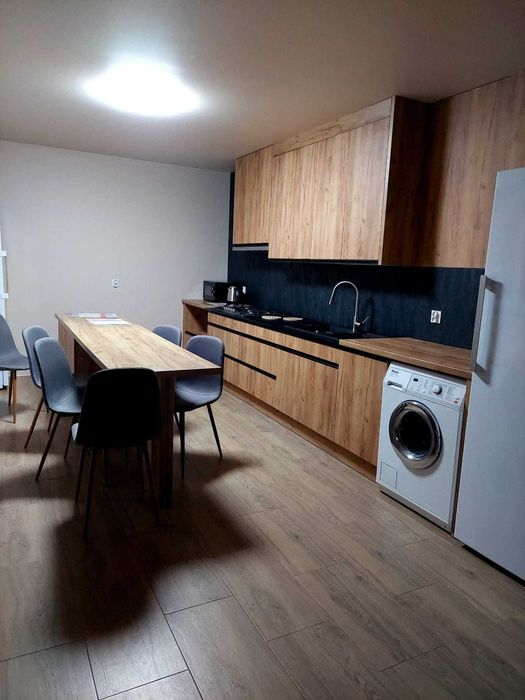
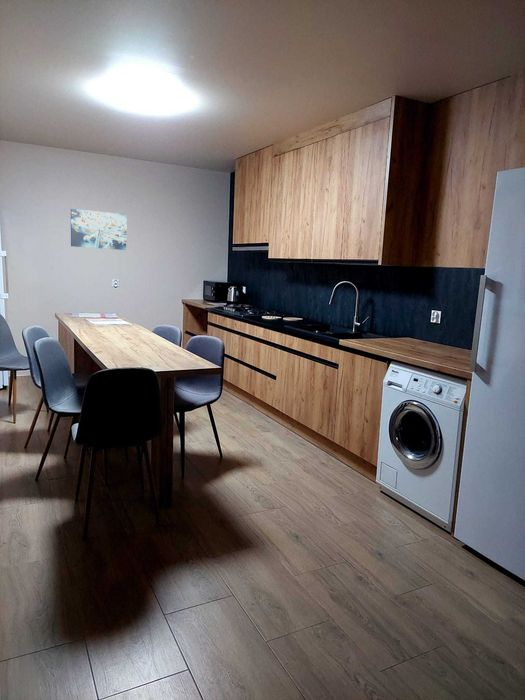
+ wall art [70,208,128,251]
